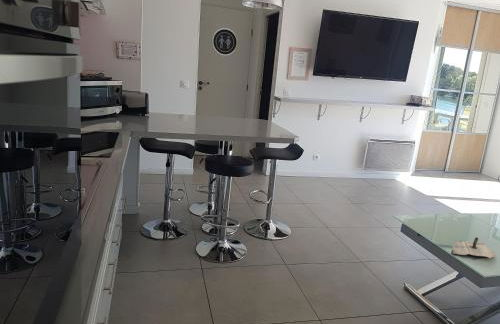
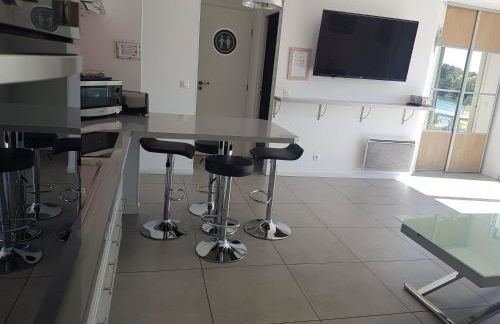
- magazine [450,237,498,259]
